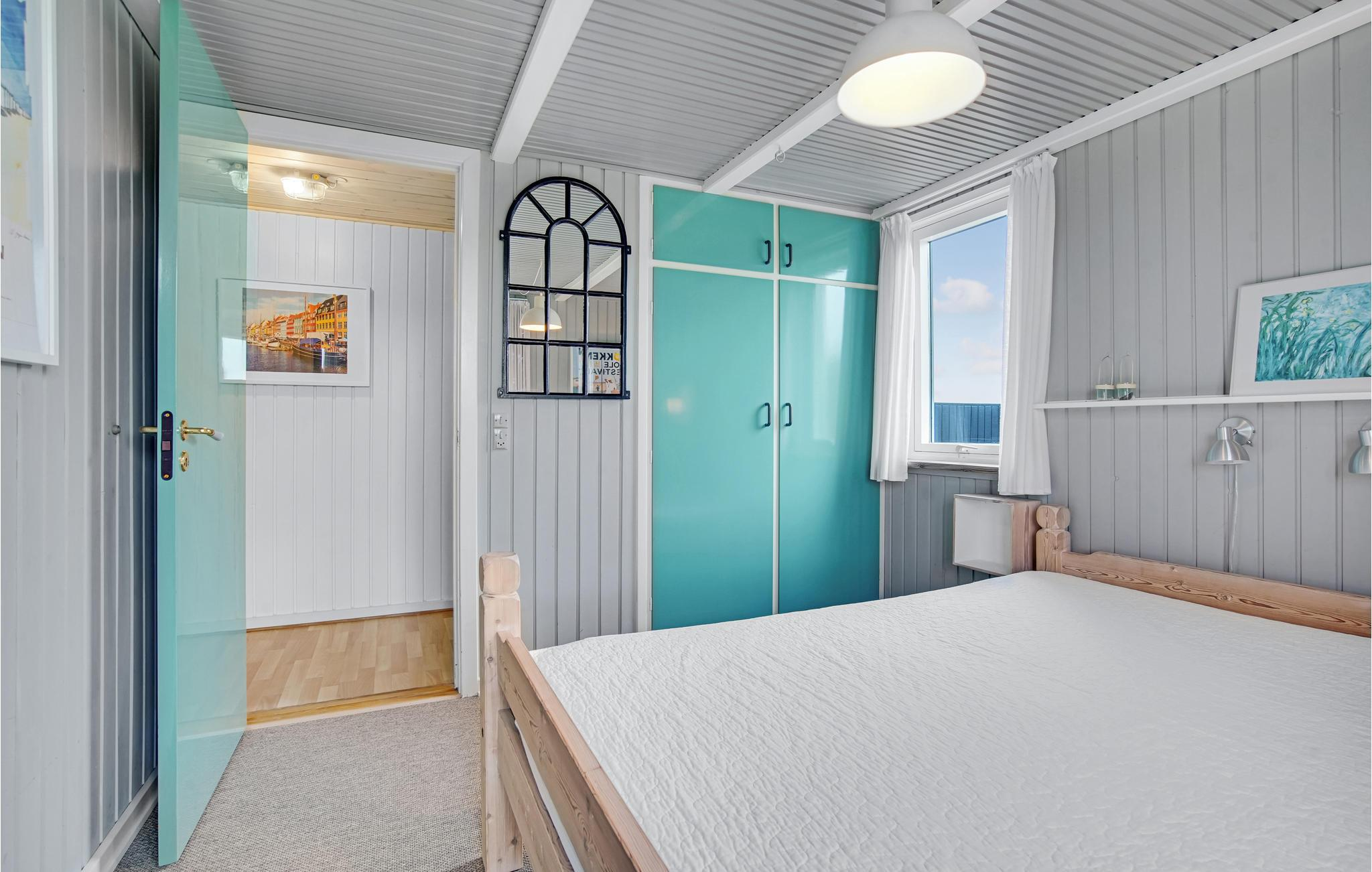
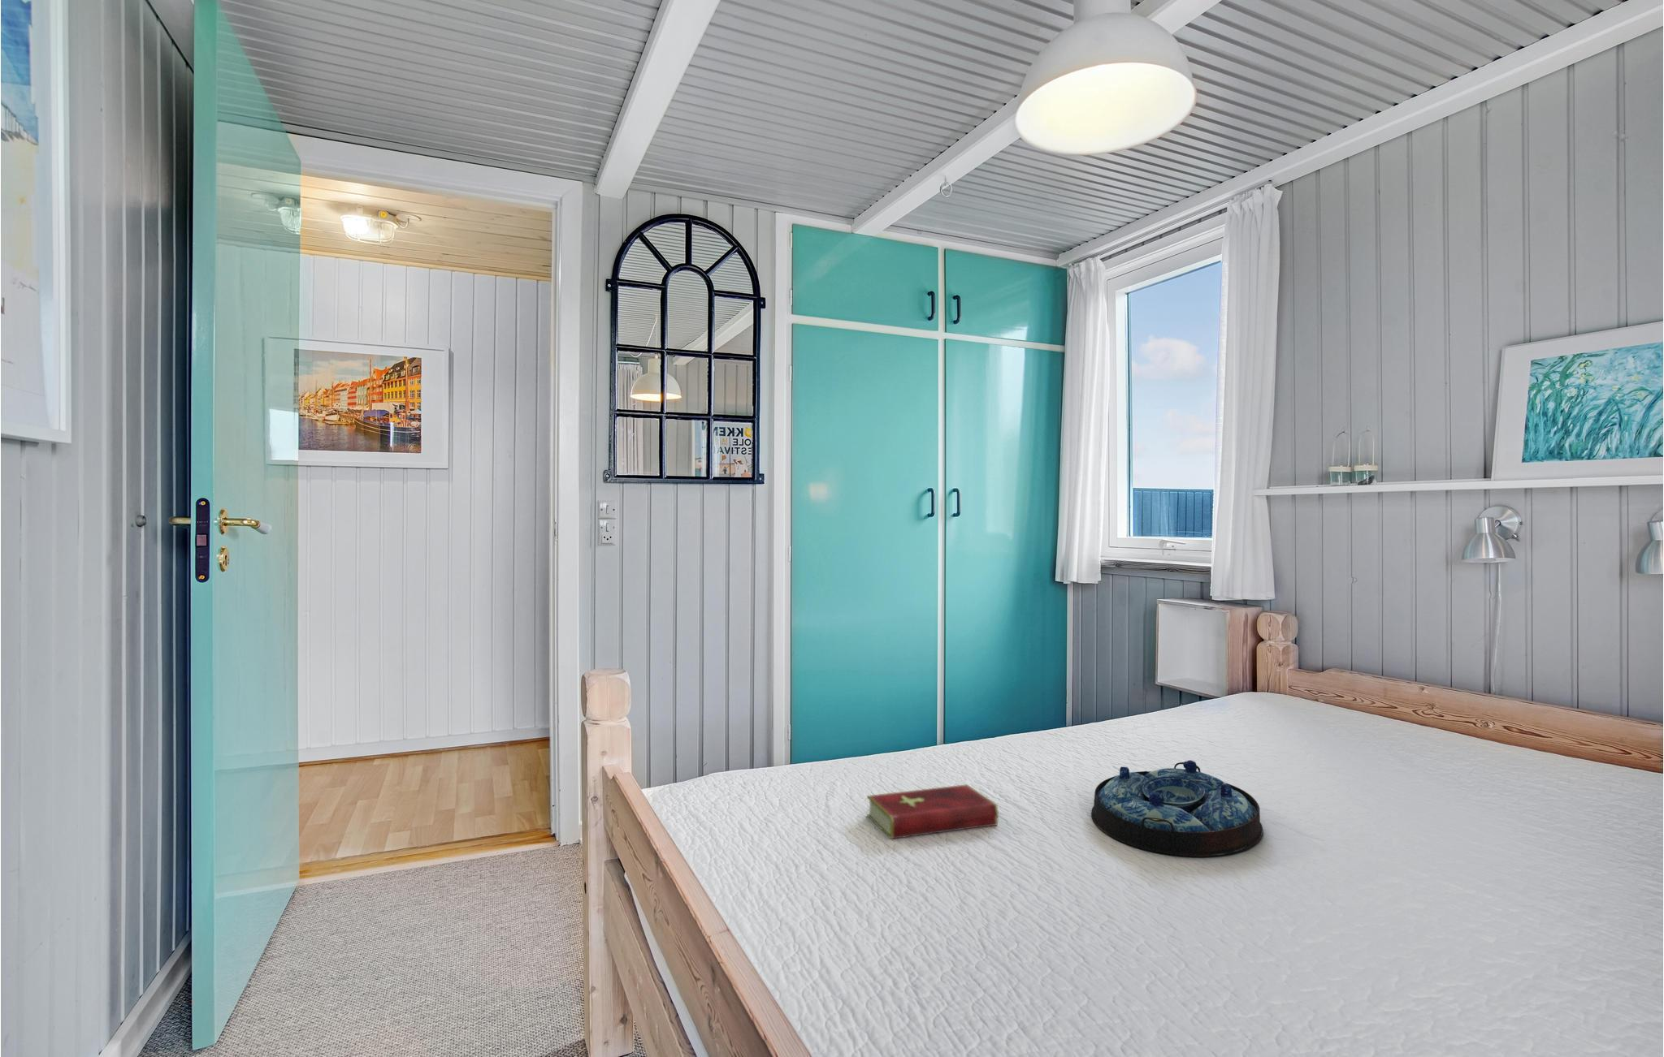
+ hardcover book [866,783,999,840]
+ serving tray [1090,759,1264,857]
